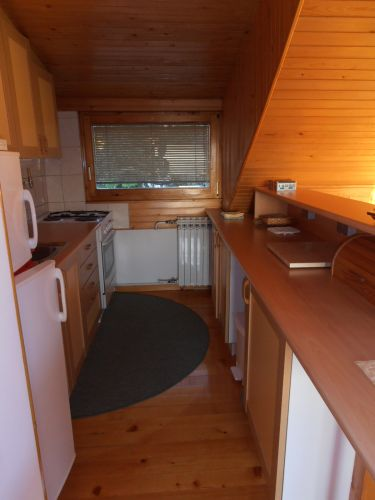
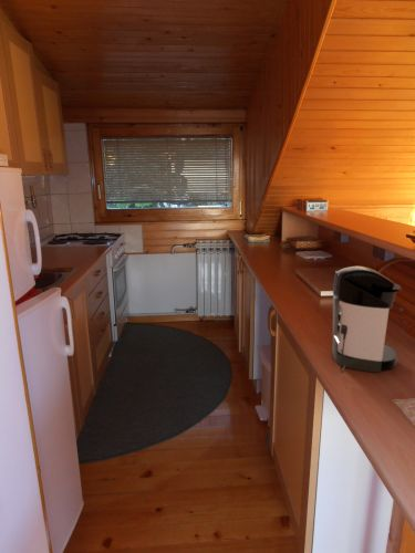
+ coffee maker [332,265,402,375]
